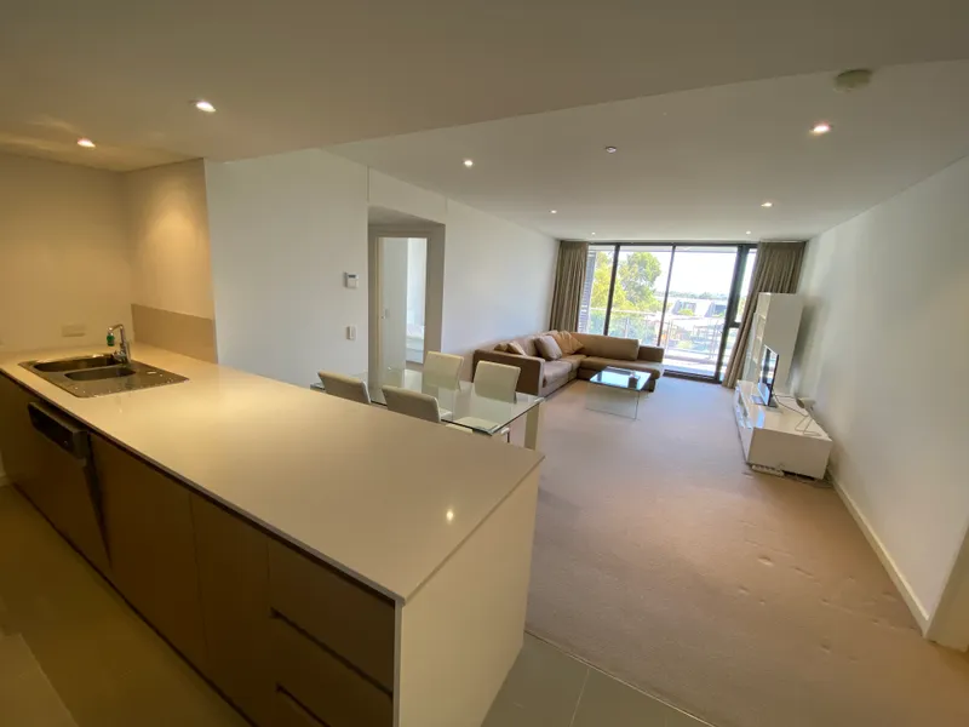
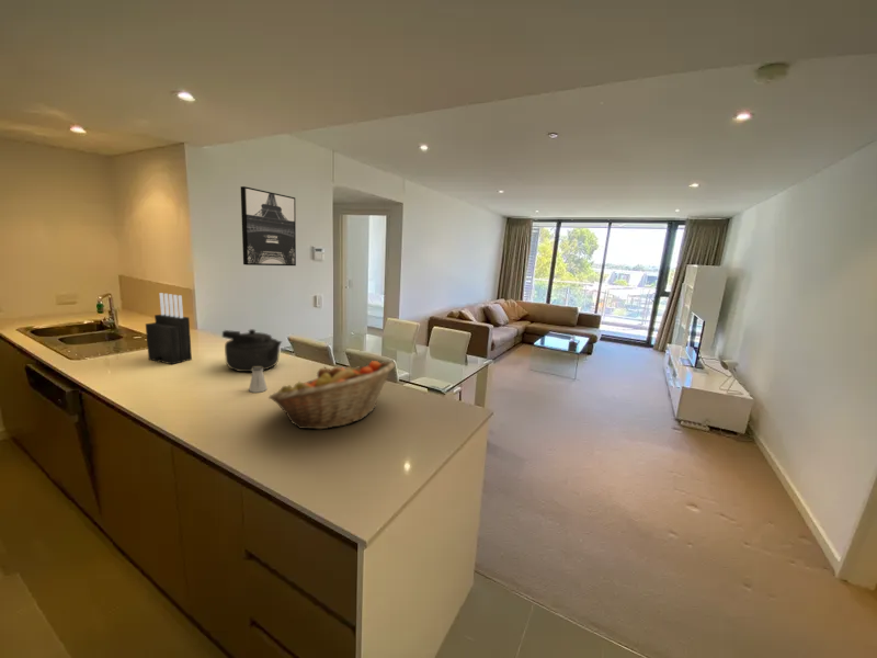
+ kettle [221,328,283,373]
+ wall art [240,185,297,266]
+ fruit basket [267,360,396,430]
+ knife block [145,292,193,365]
+ saltshaker [248,367,269,394]
